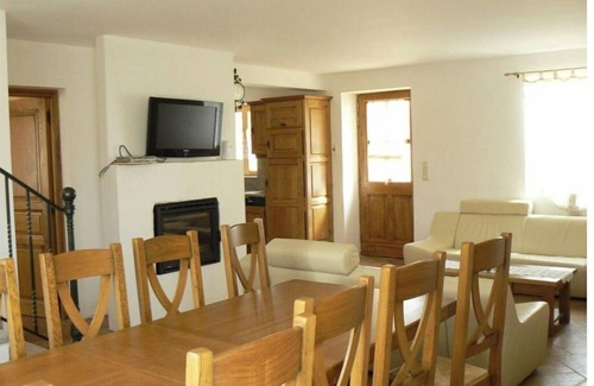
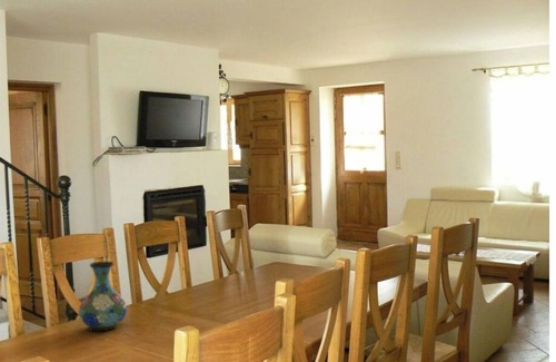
+ vase [78,261,128,332]
